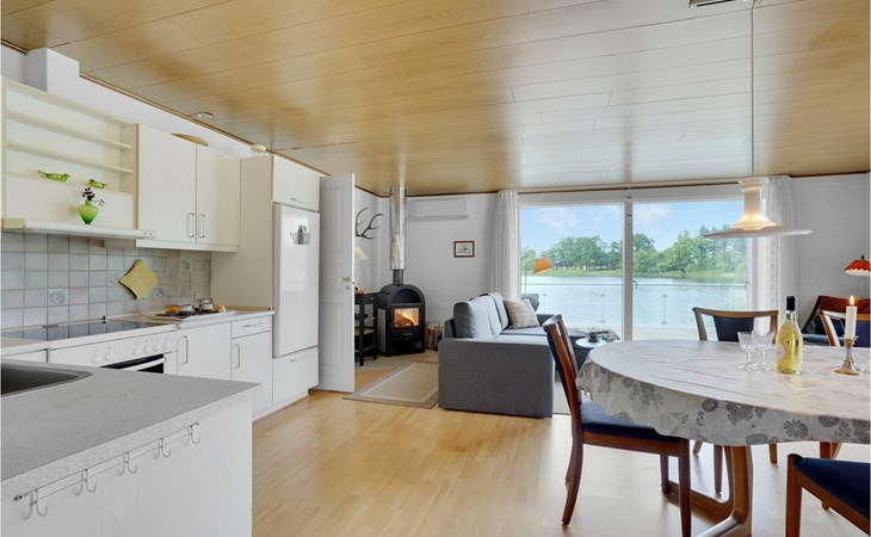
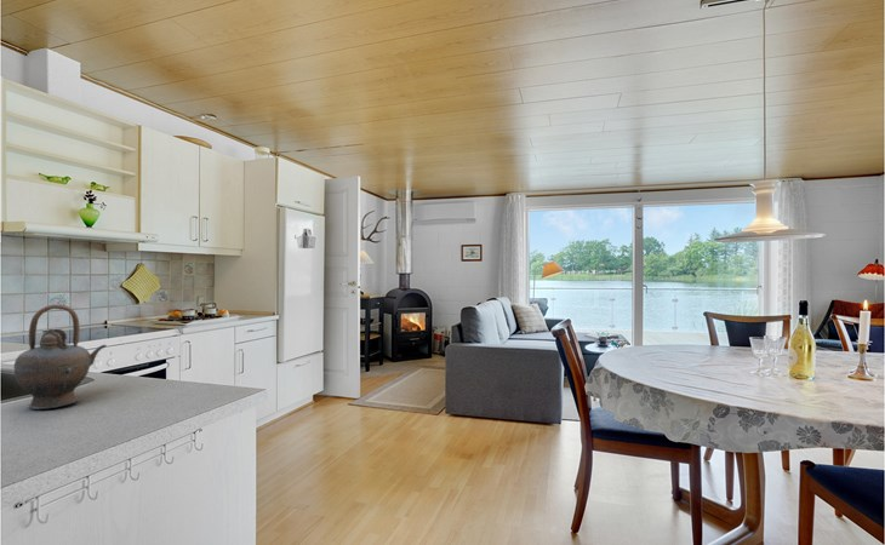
+ teapot [13,303,108,411]
